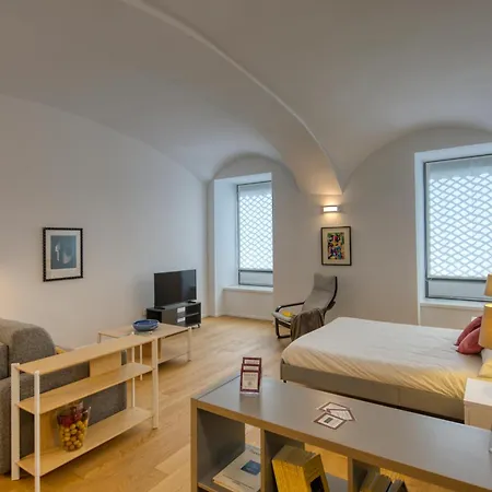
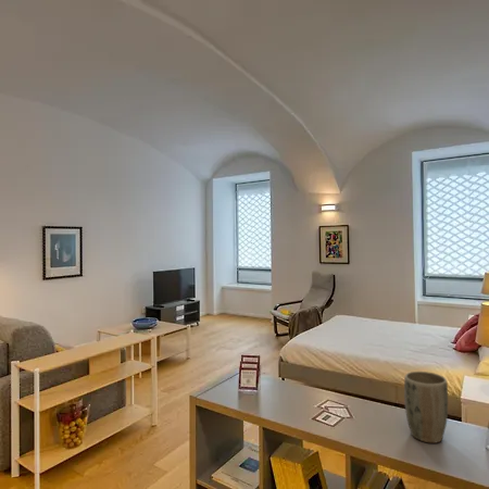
+ plant pot [403,371,449,444]
